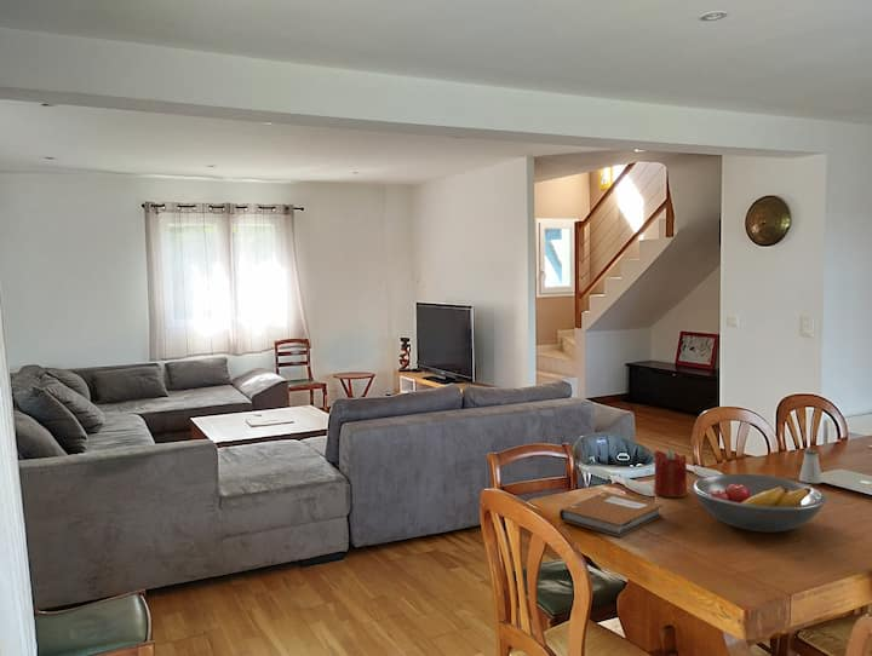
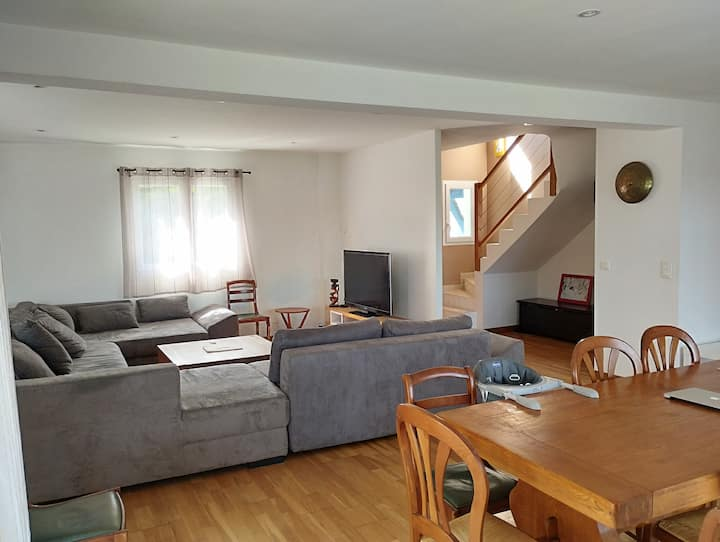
- candle [653,448,688,499]
- notebook [558,490,664,539]
- fruit bowl [690,473,827,534]
- saltshaker [798,449,824,484]
